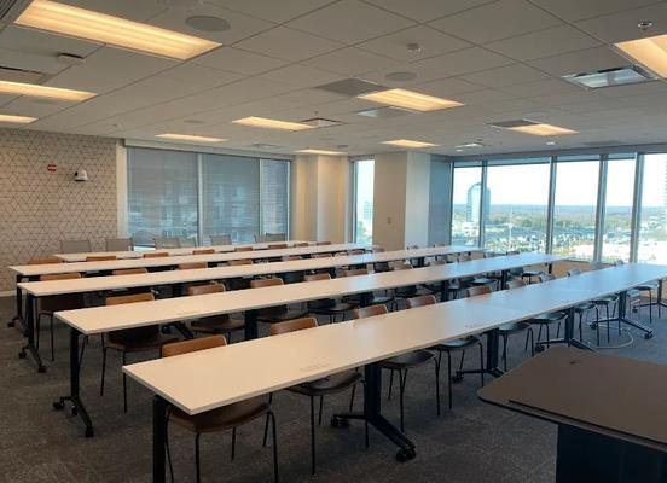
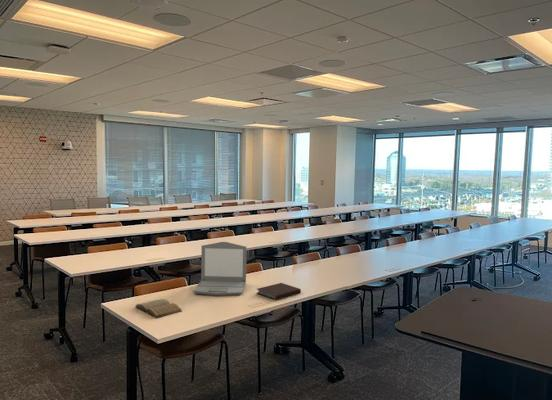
+ book [135,298,183,319]
+ laptop [192,241,247,297]
+ notebook [256,282,302,301]
